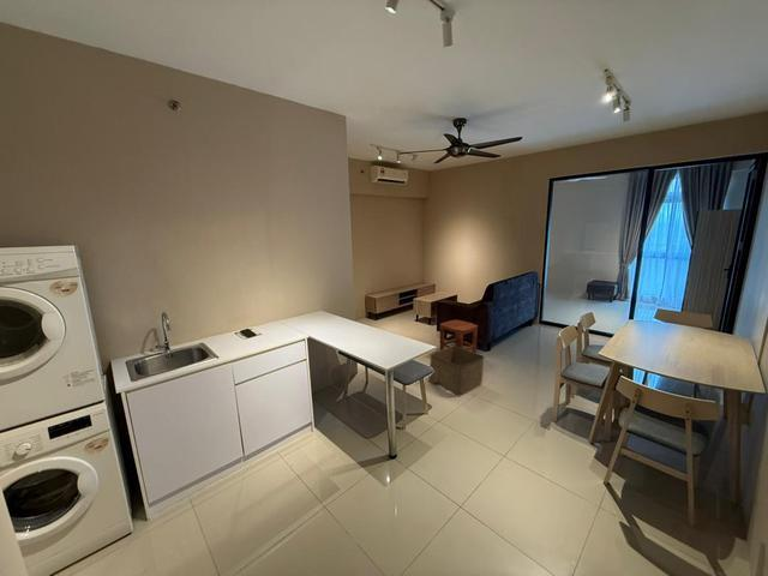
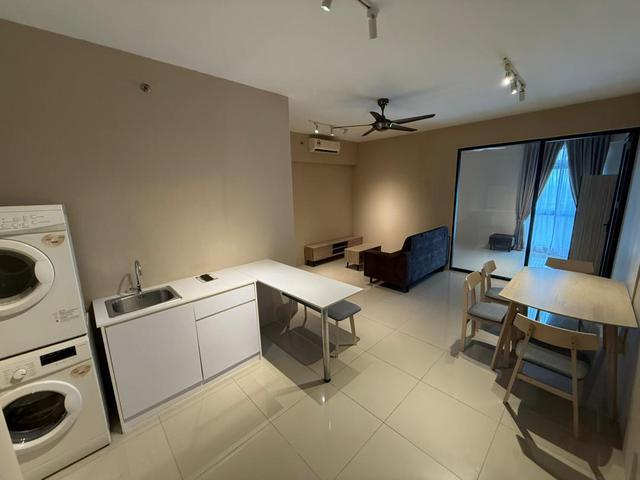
- storage bin [427,344,486,397]
- stool [438,319,479,354]
